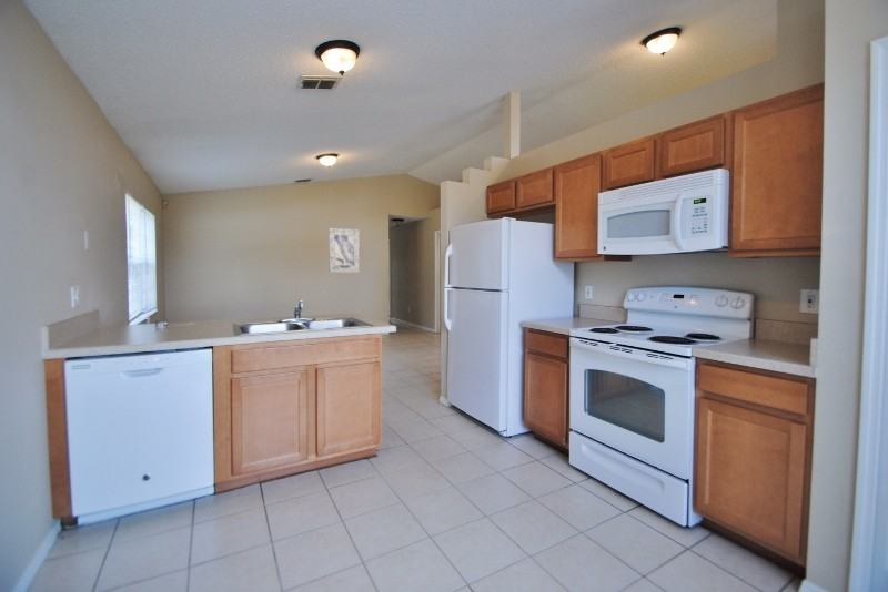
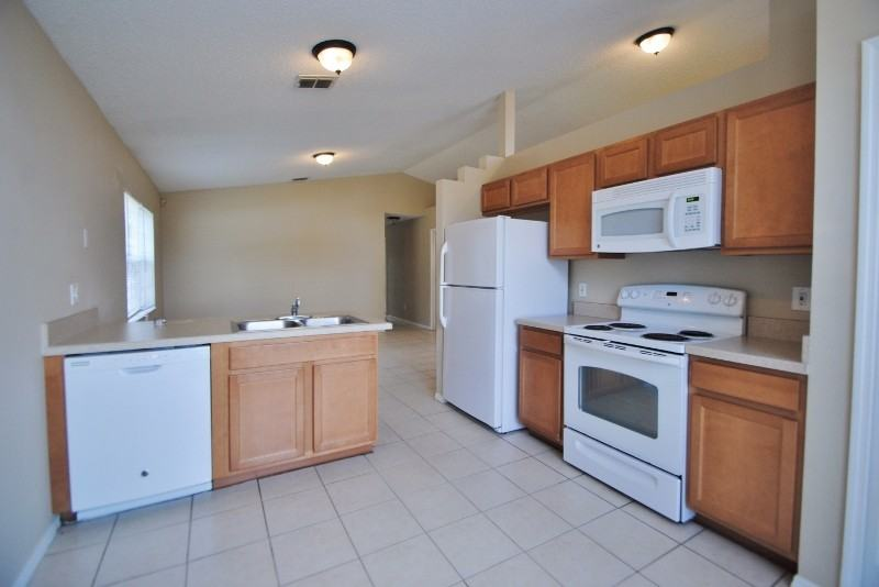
- wall art [327,227,361,274]
